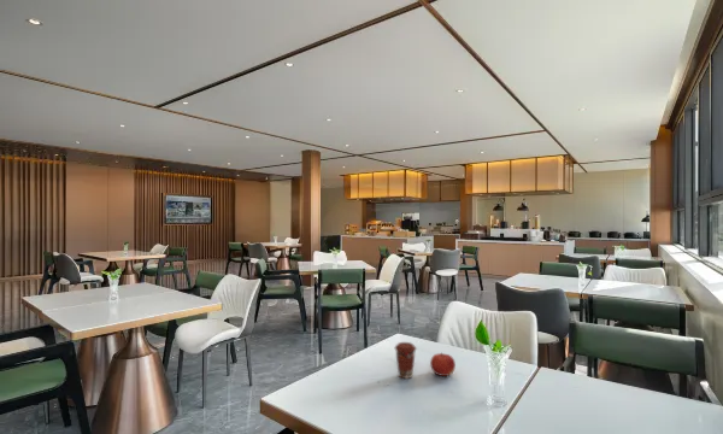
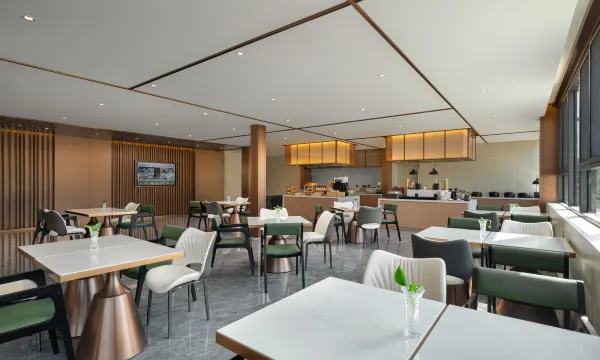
- fruit [429,351,457,377]
- coffee cup [394,341,418,380]
